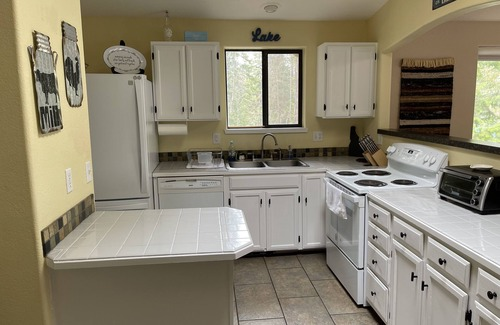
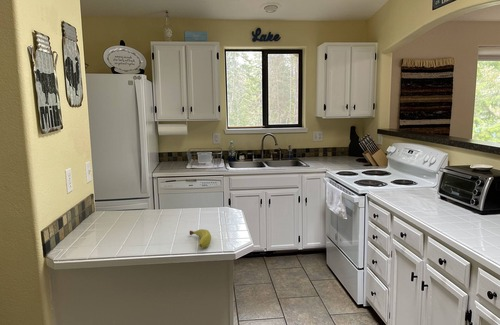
+ fruit [189,228,212,249]
